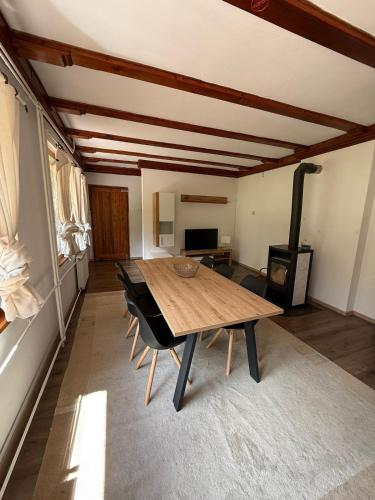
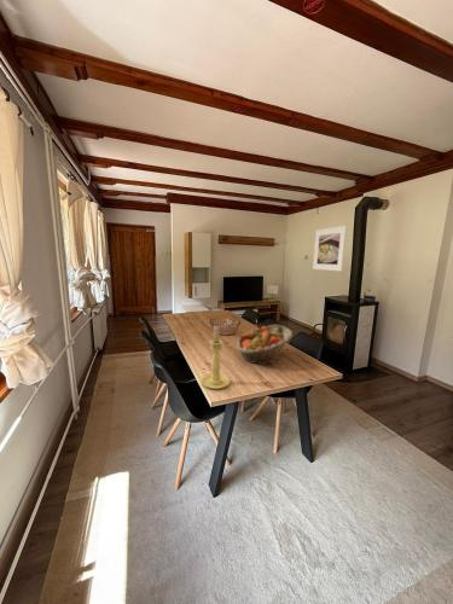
+ candle holder [201,325,231,390]
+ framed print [312,225,348,272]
+ fruit basket [236,324,294,366]
